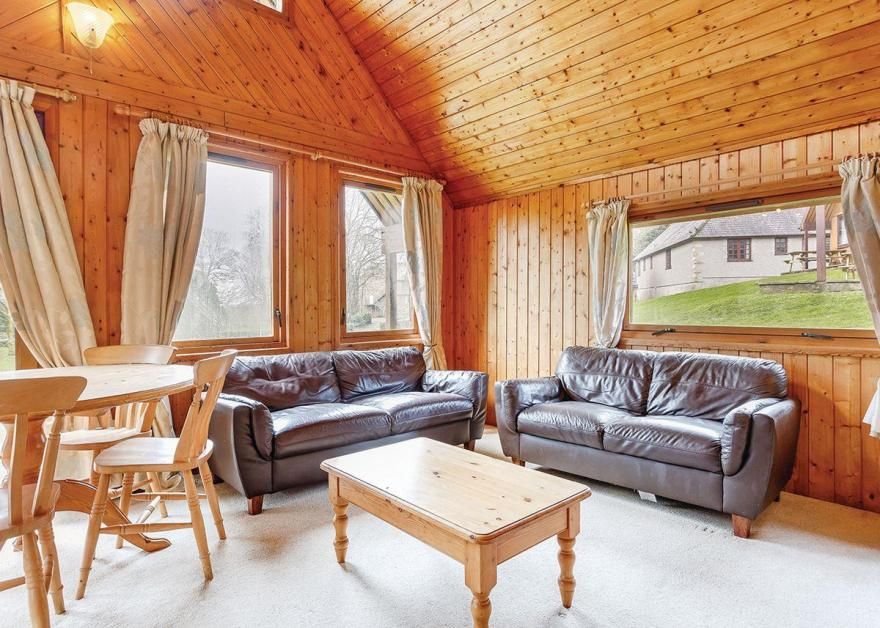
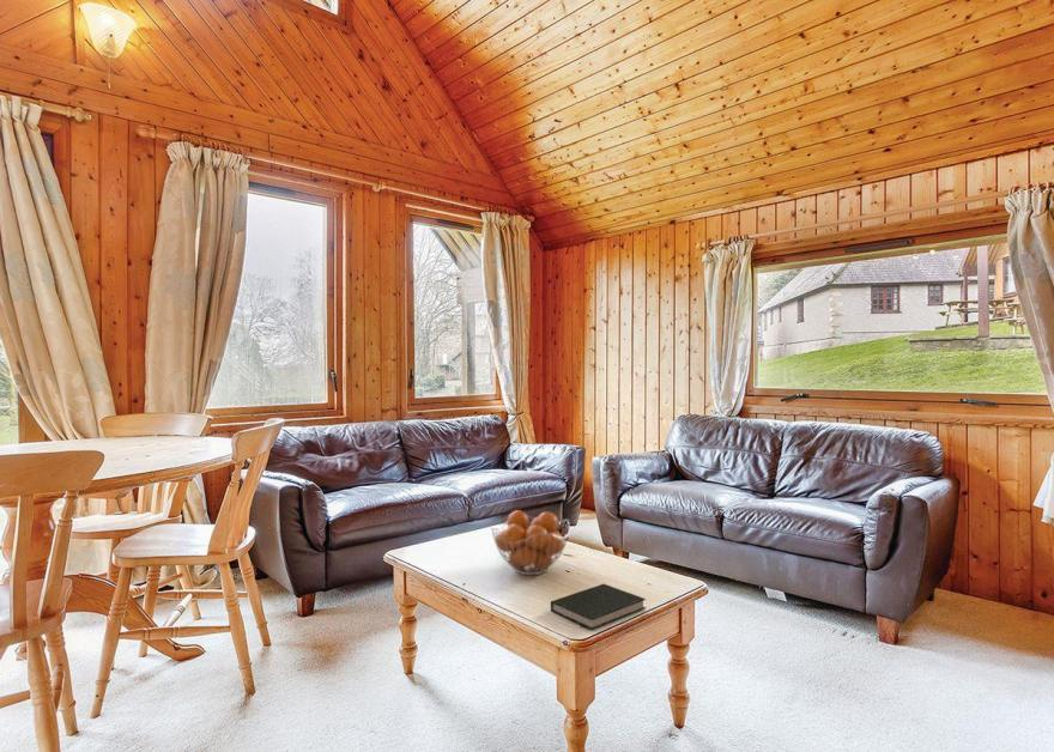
+ fruit basket [490,509,571,576]
+ book [550,583,647,631]
